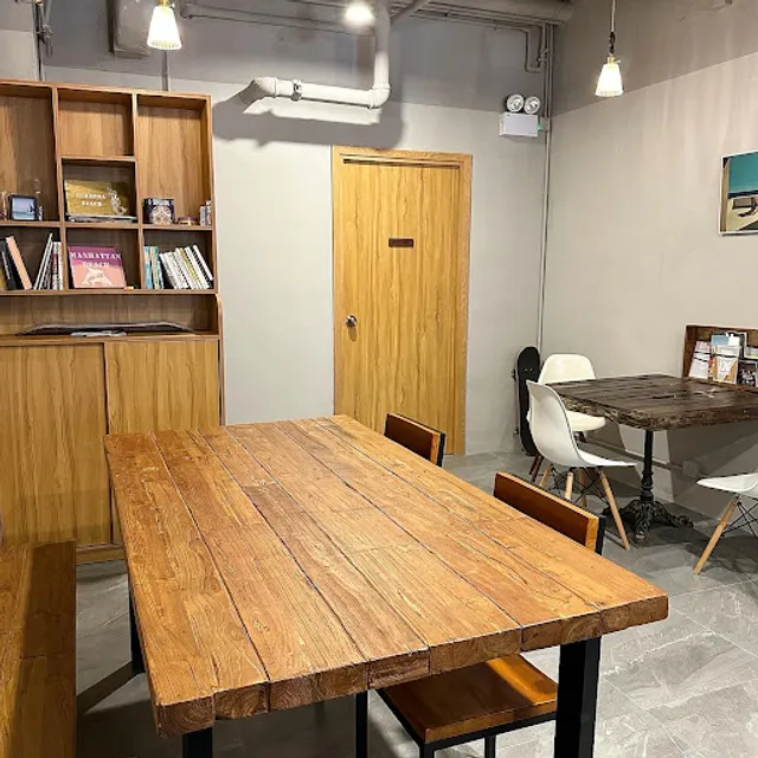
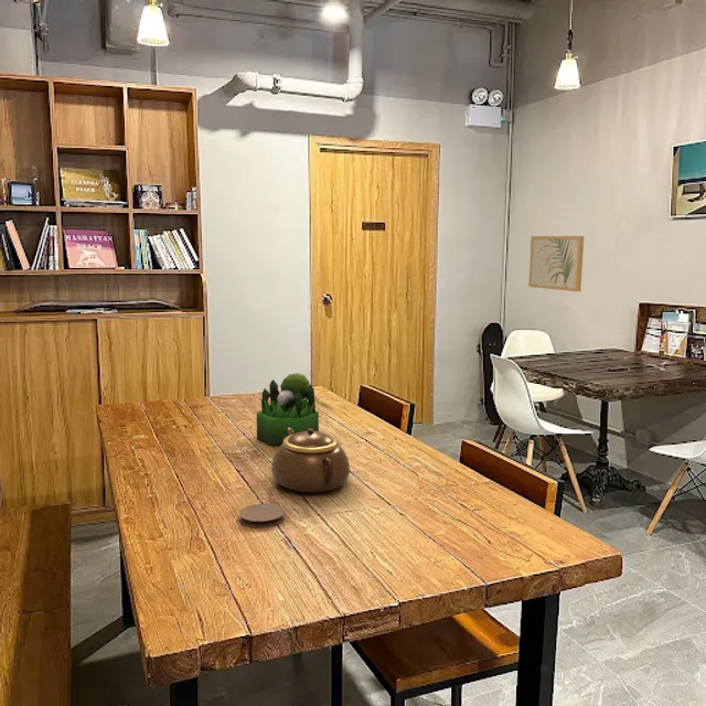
+ plant [256,372,320,447]
+ teapot [270,428,351,493]
+ coaster [238,503,286,528]
+ wall art [527,235,585,292]
